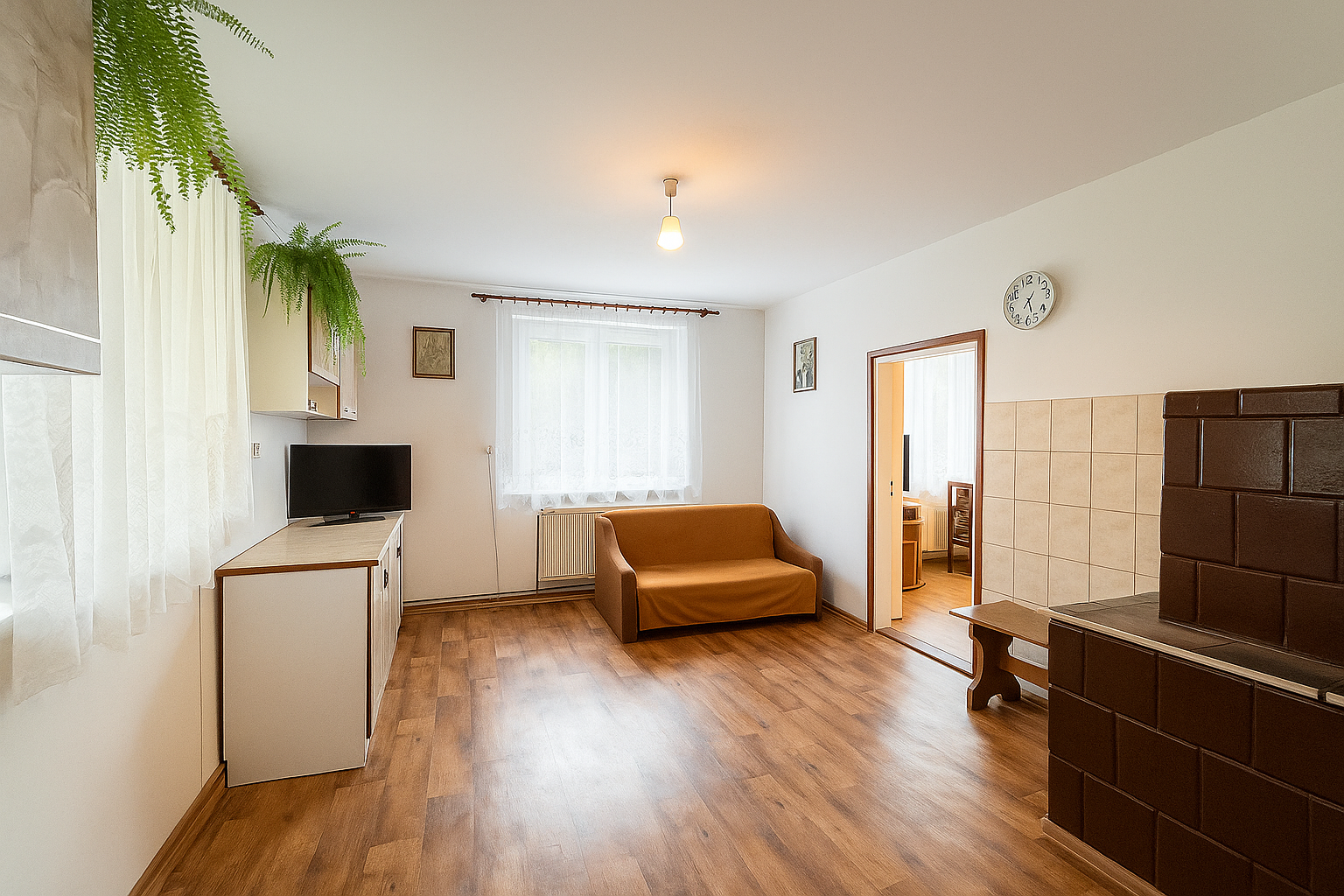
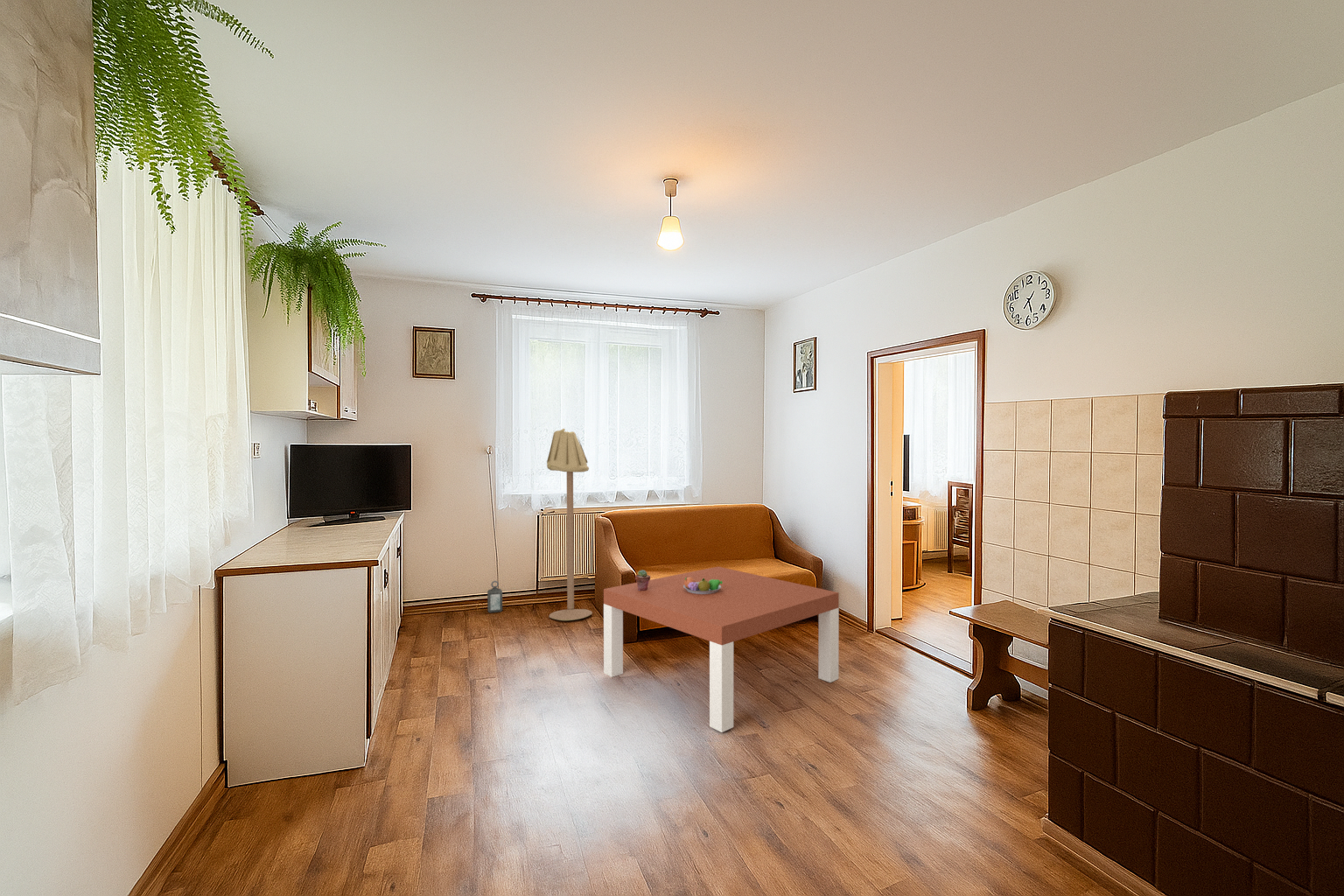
+ lantern [486,580,503,613]
+ fruit bowl [683,577,723,594]
+ potted succulent [634,569,651,591]
+ coffee table [603,566,840,733]
+ floor lamp [546,428,593,621]
